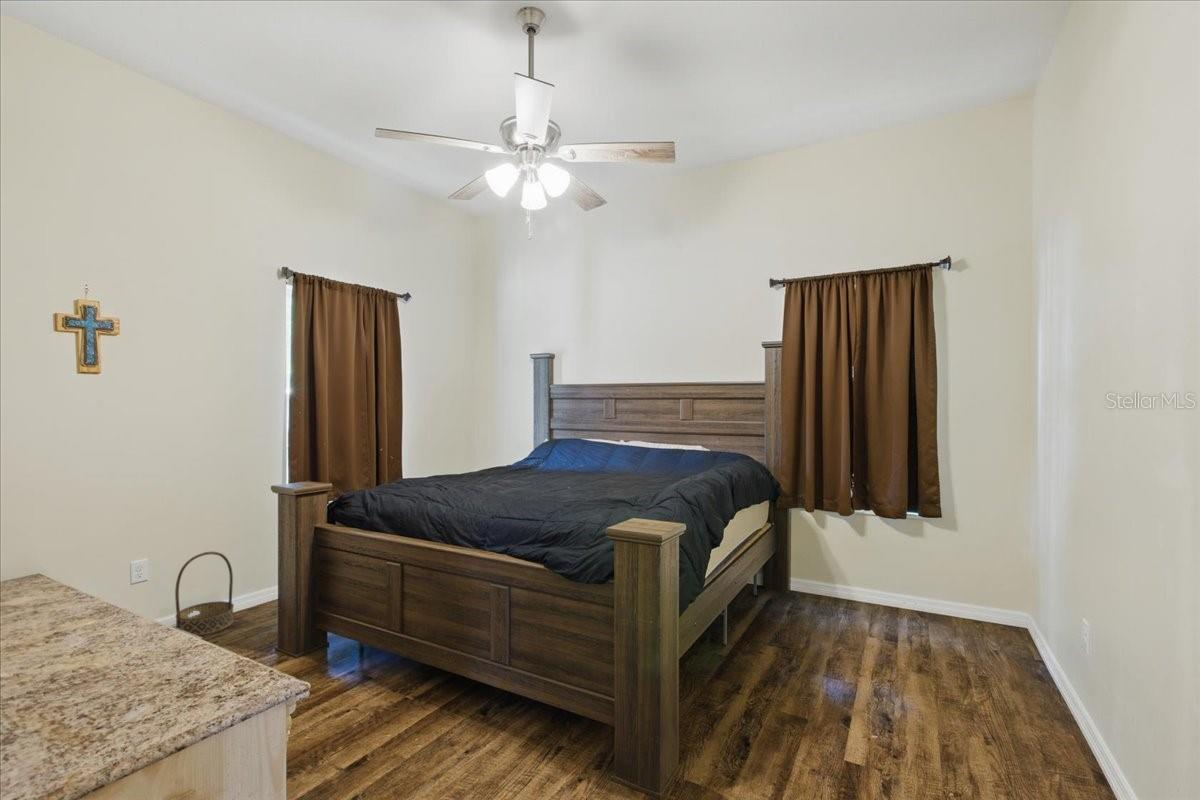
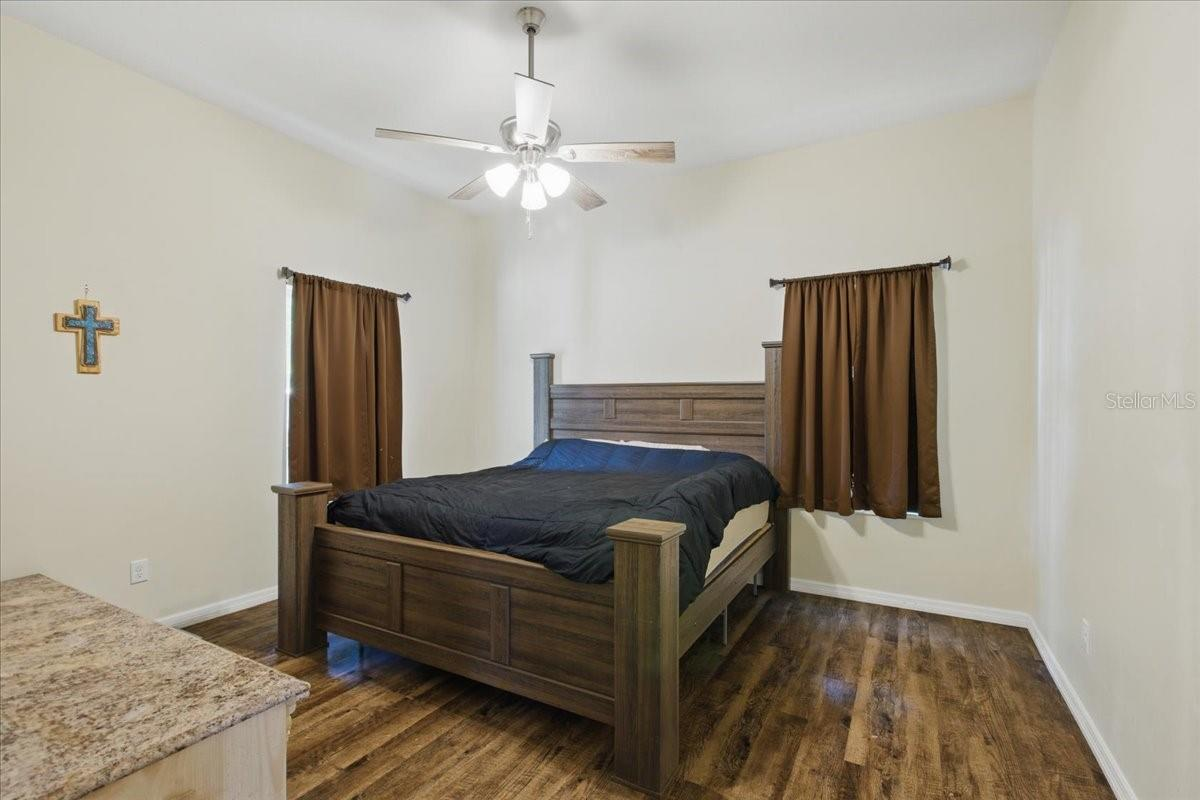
- basket [174,551,235,637]
